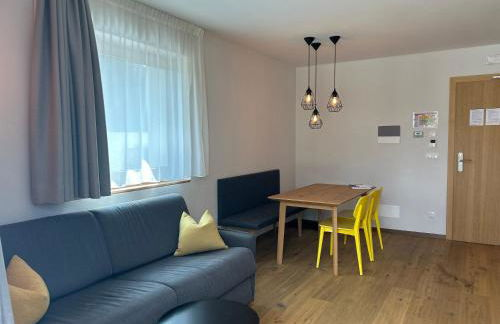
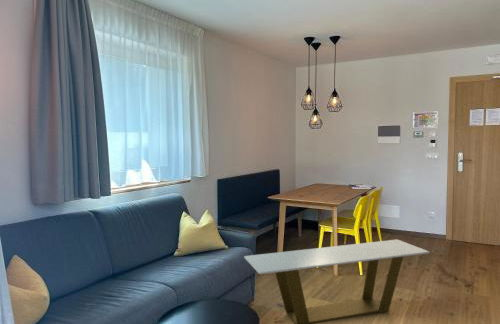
+ coffee table [243,238,430,324]
